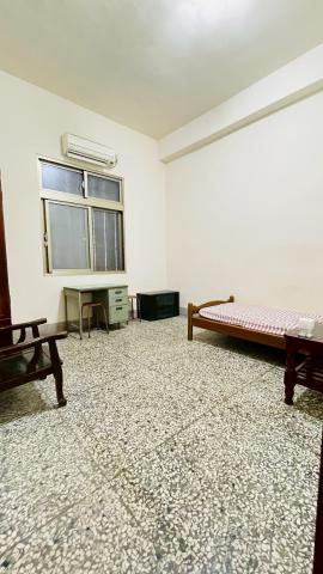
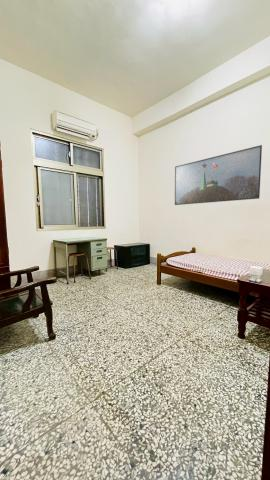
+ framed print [174,144,263,206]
